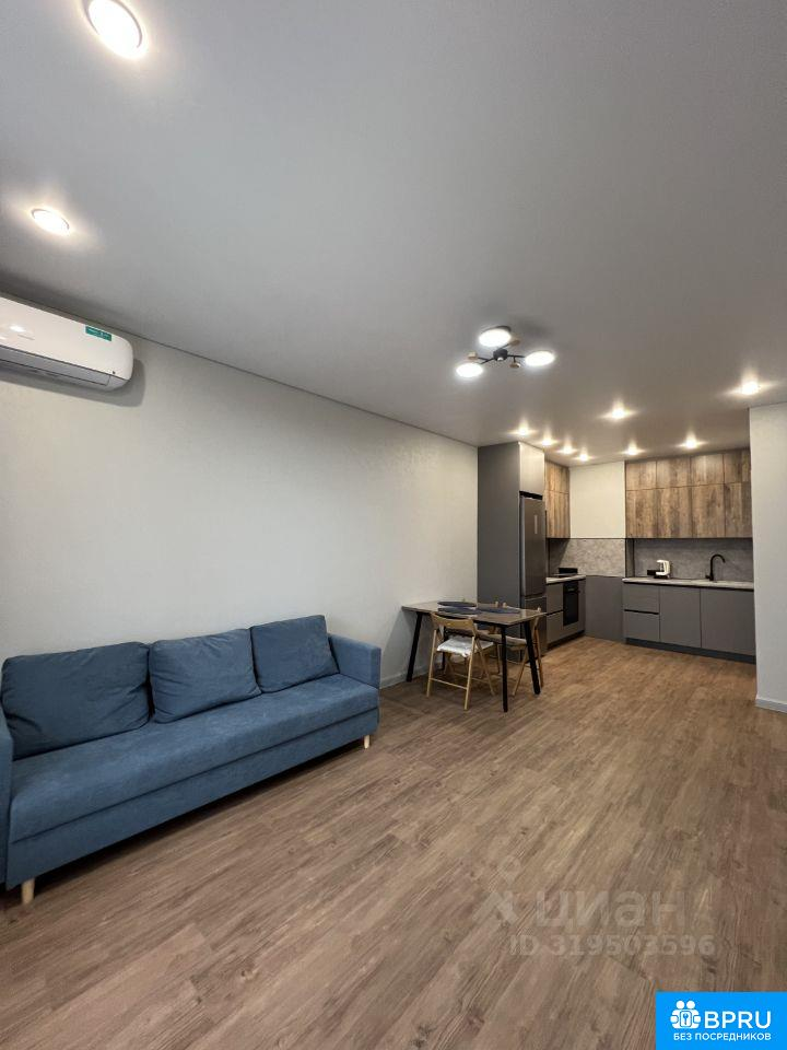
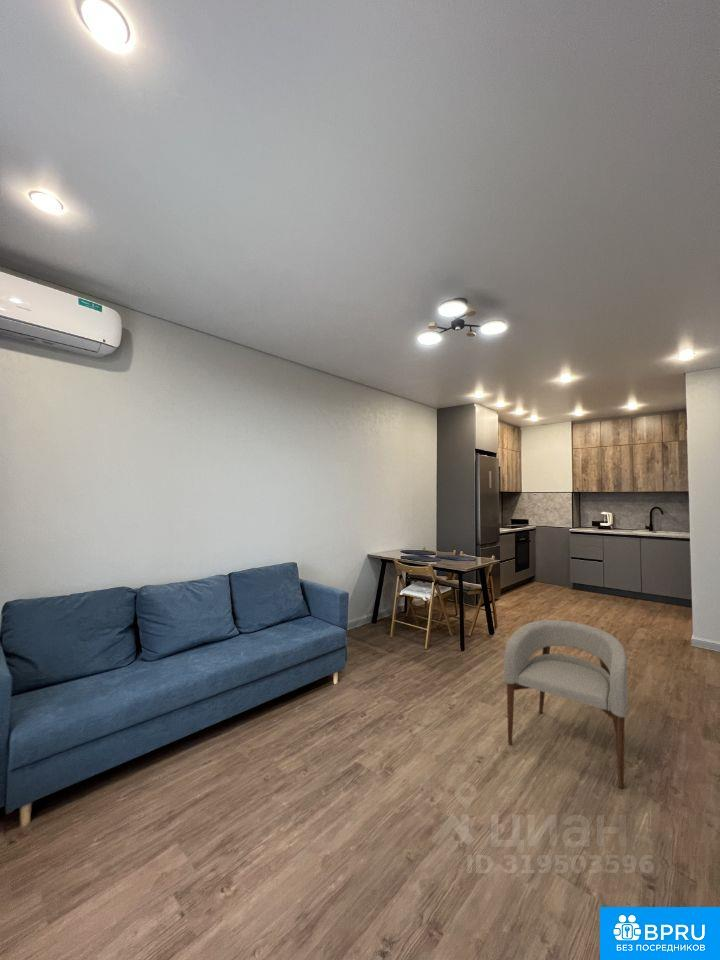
+ armchair [503,619,629,789]
